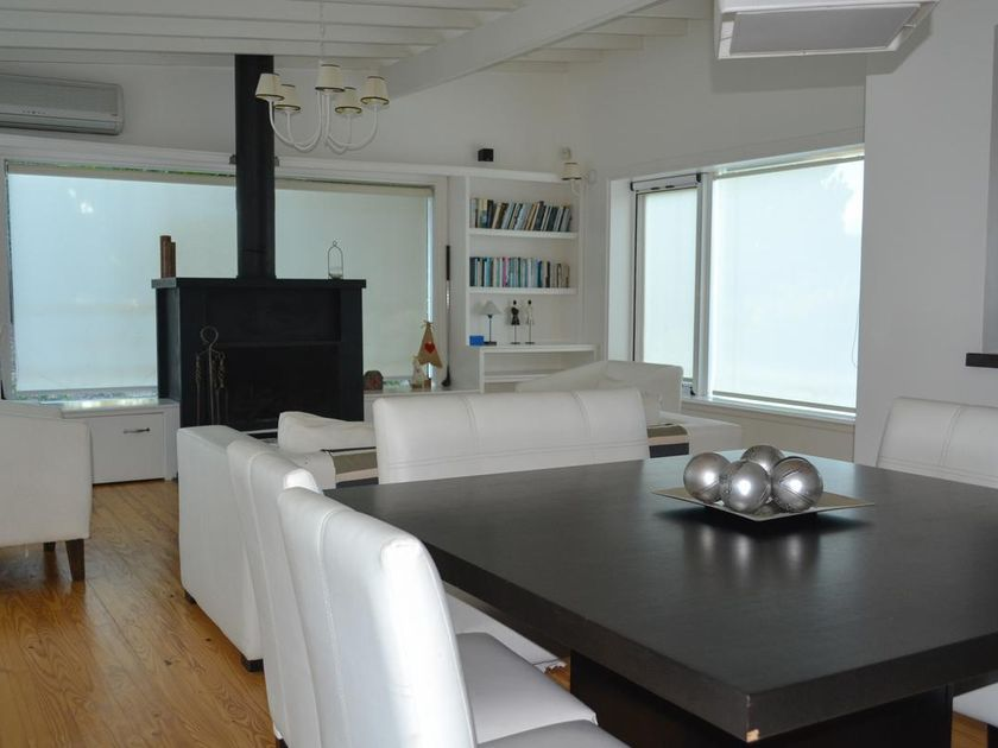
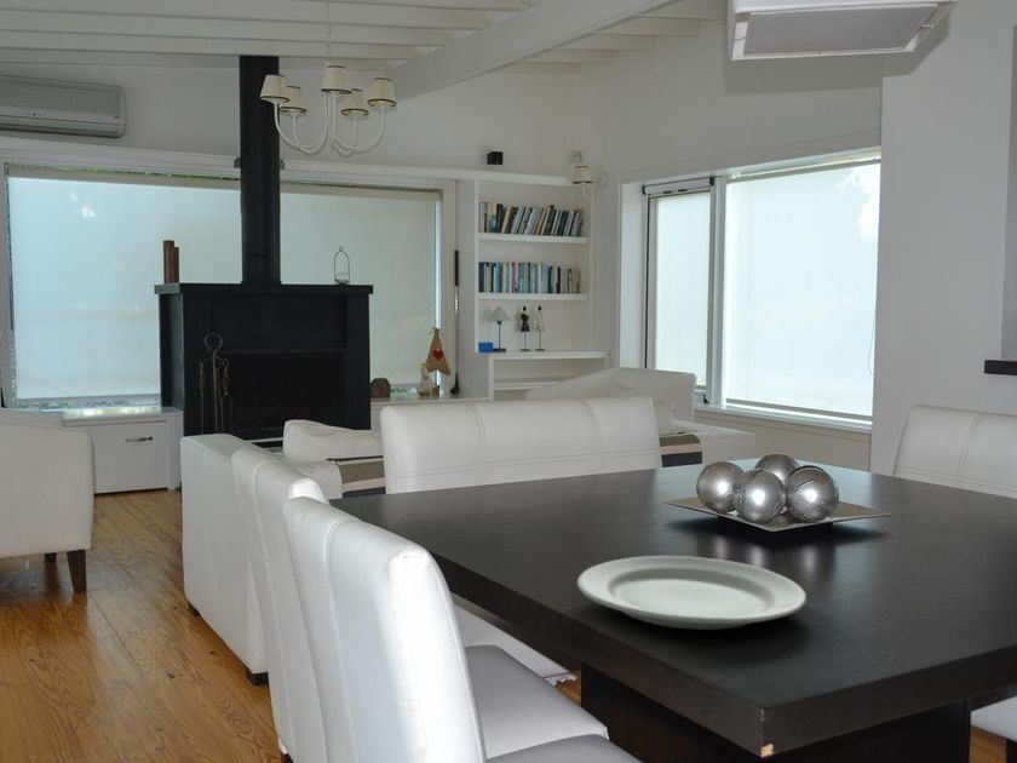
+ chinaware [576,555,808,631]
